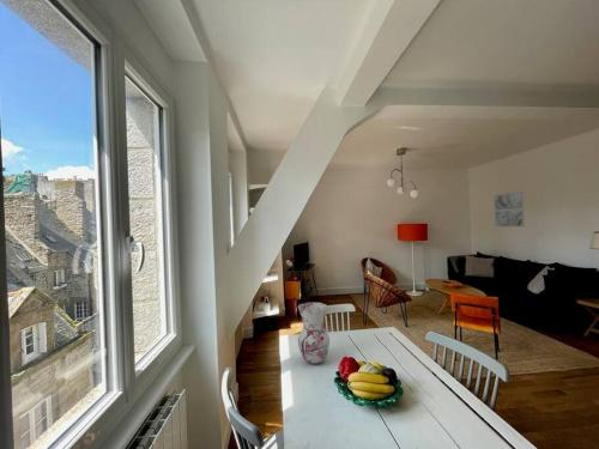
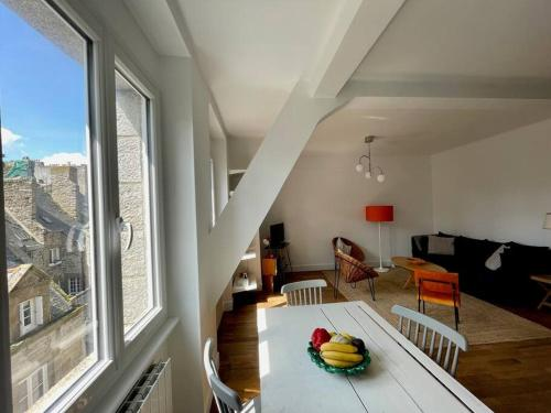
- vase [297,302,331,364]
- wall art [492,190,526,227]
